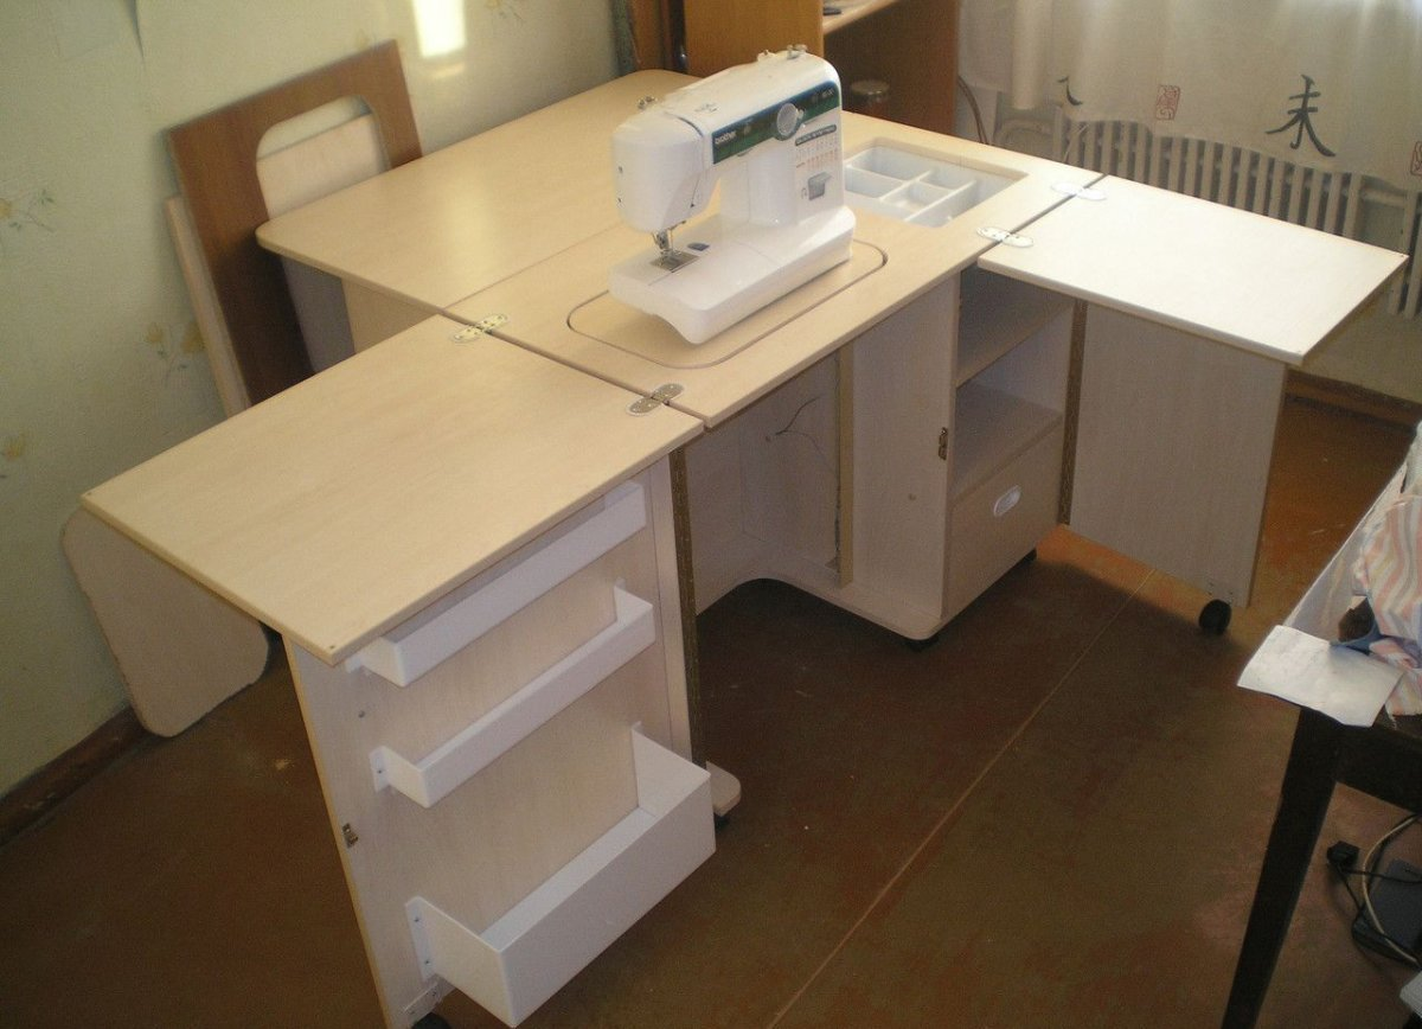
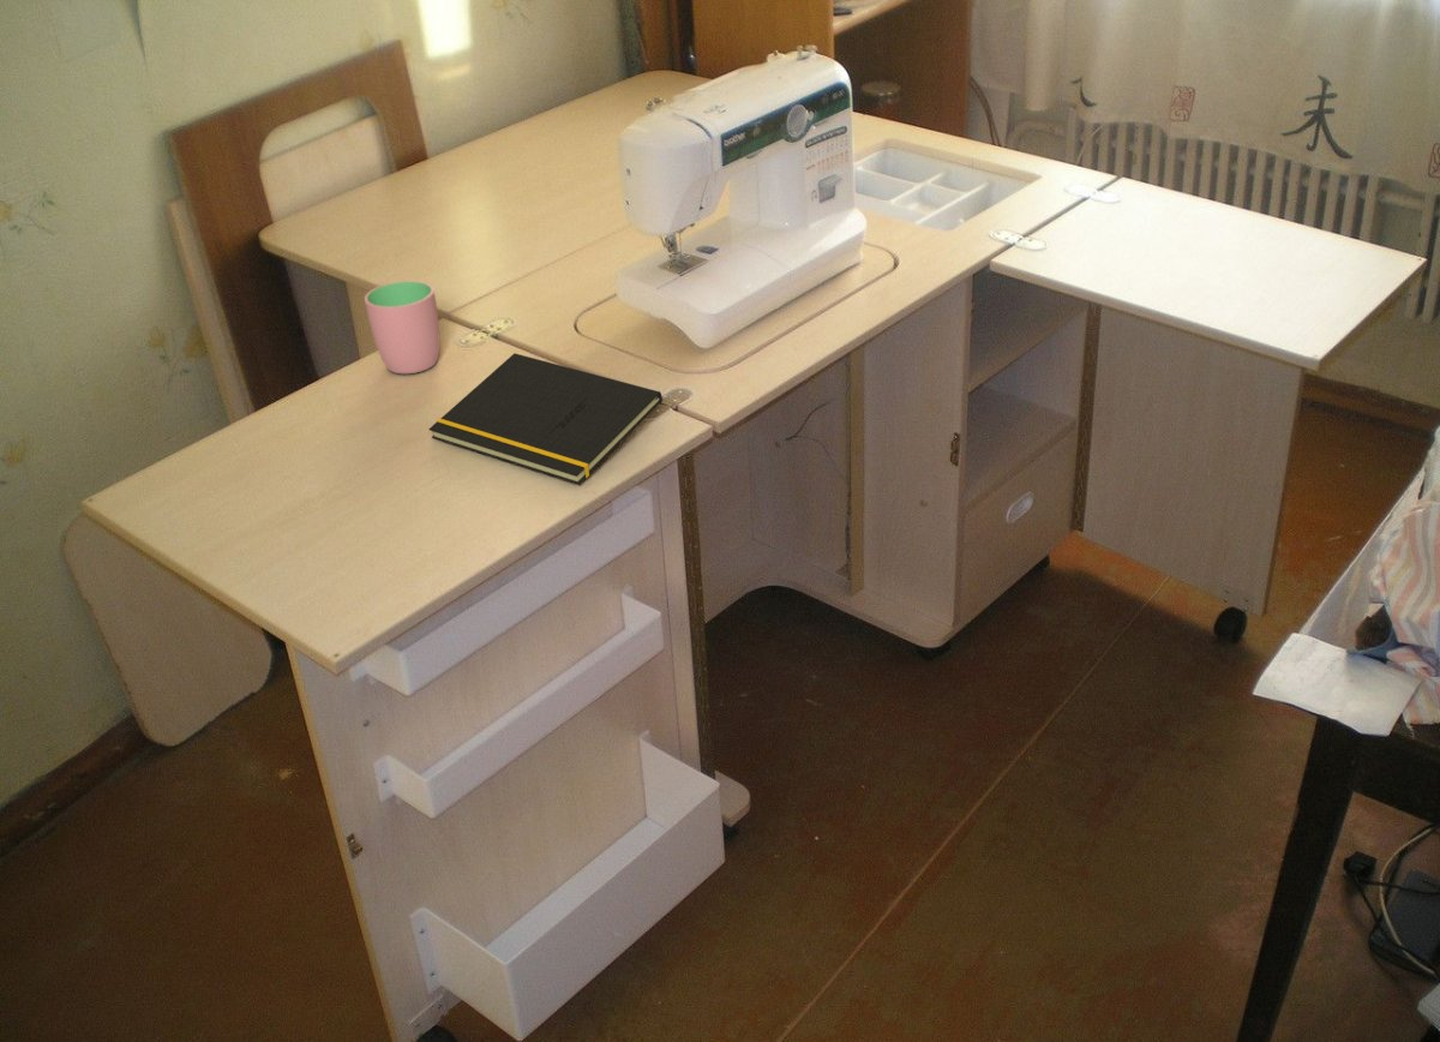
+ cup [364,280,440,375]
+ notepad [427,352,664,486]
